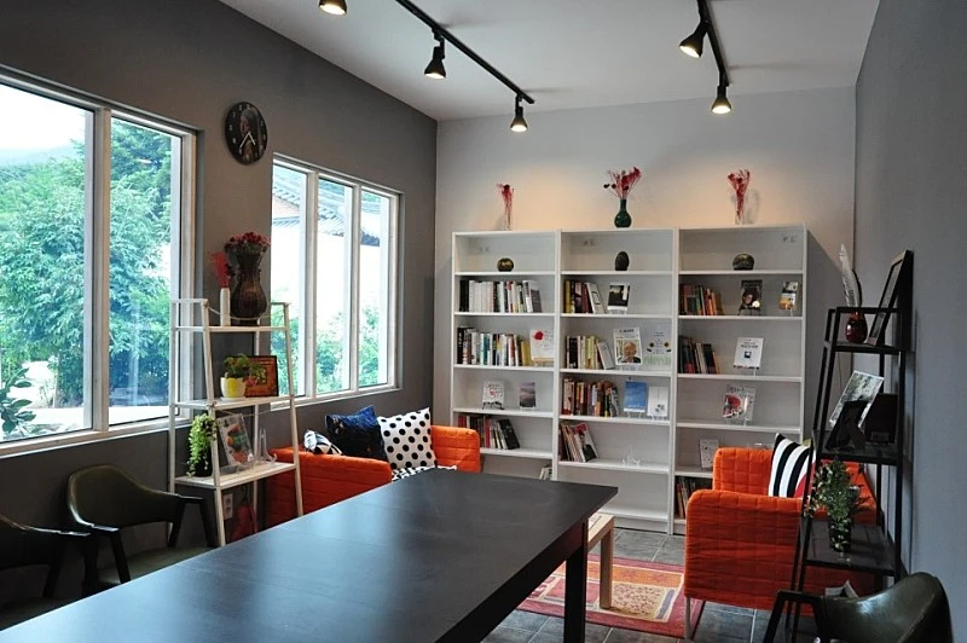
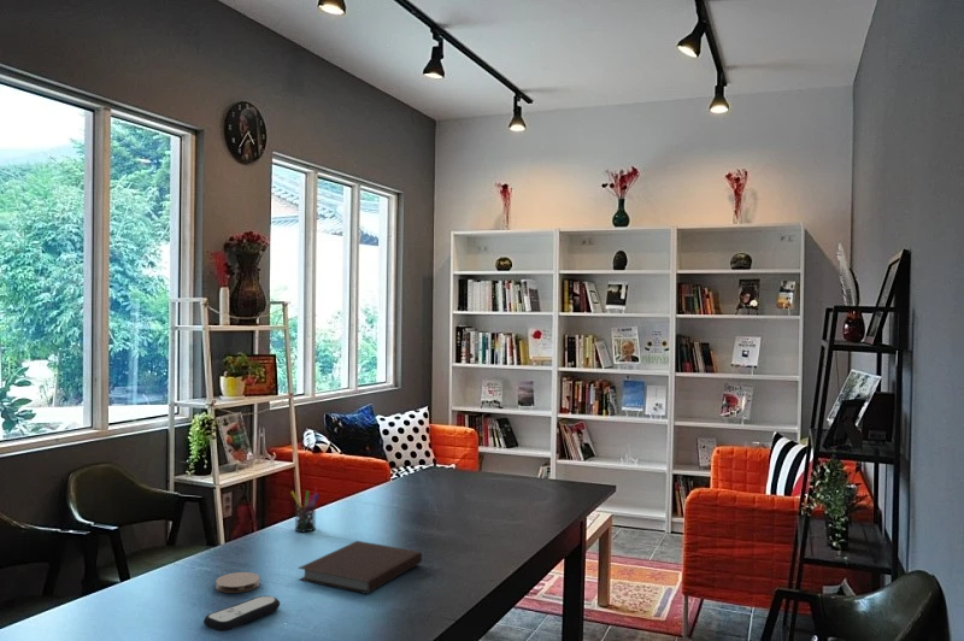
+ coaster [214,571,261,594]
+ remote control [202,595,281,633]
+ pen holder [290,486,321,533]
+ notebook [296,540,423,595]
